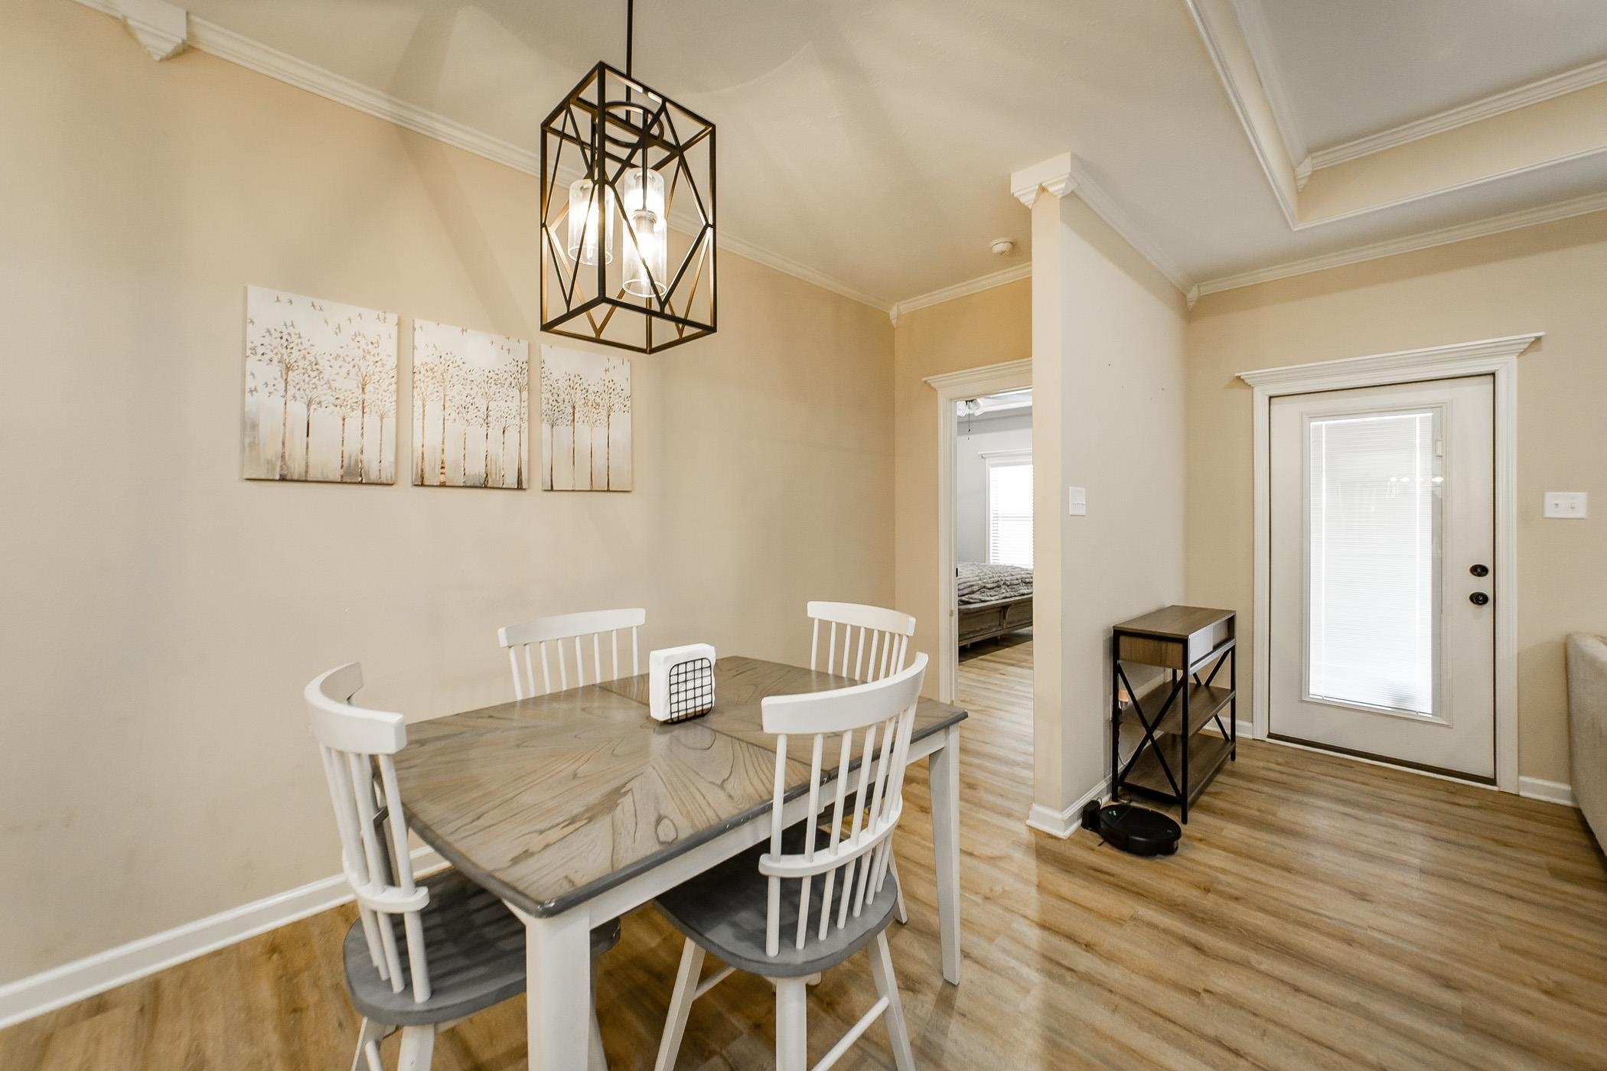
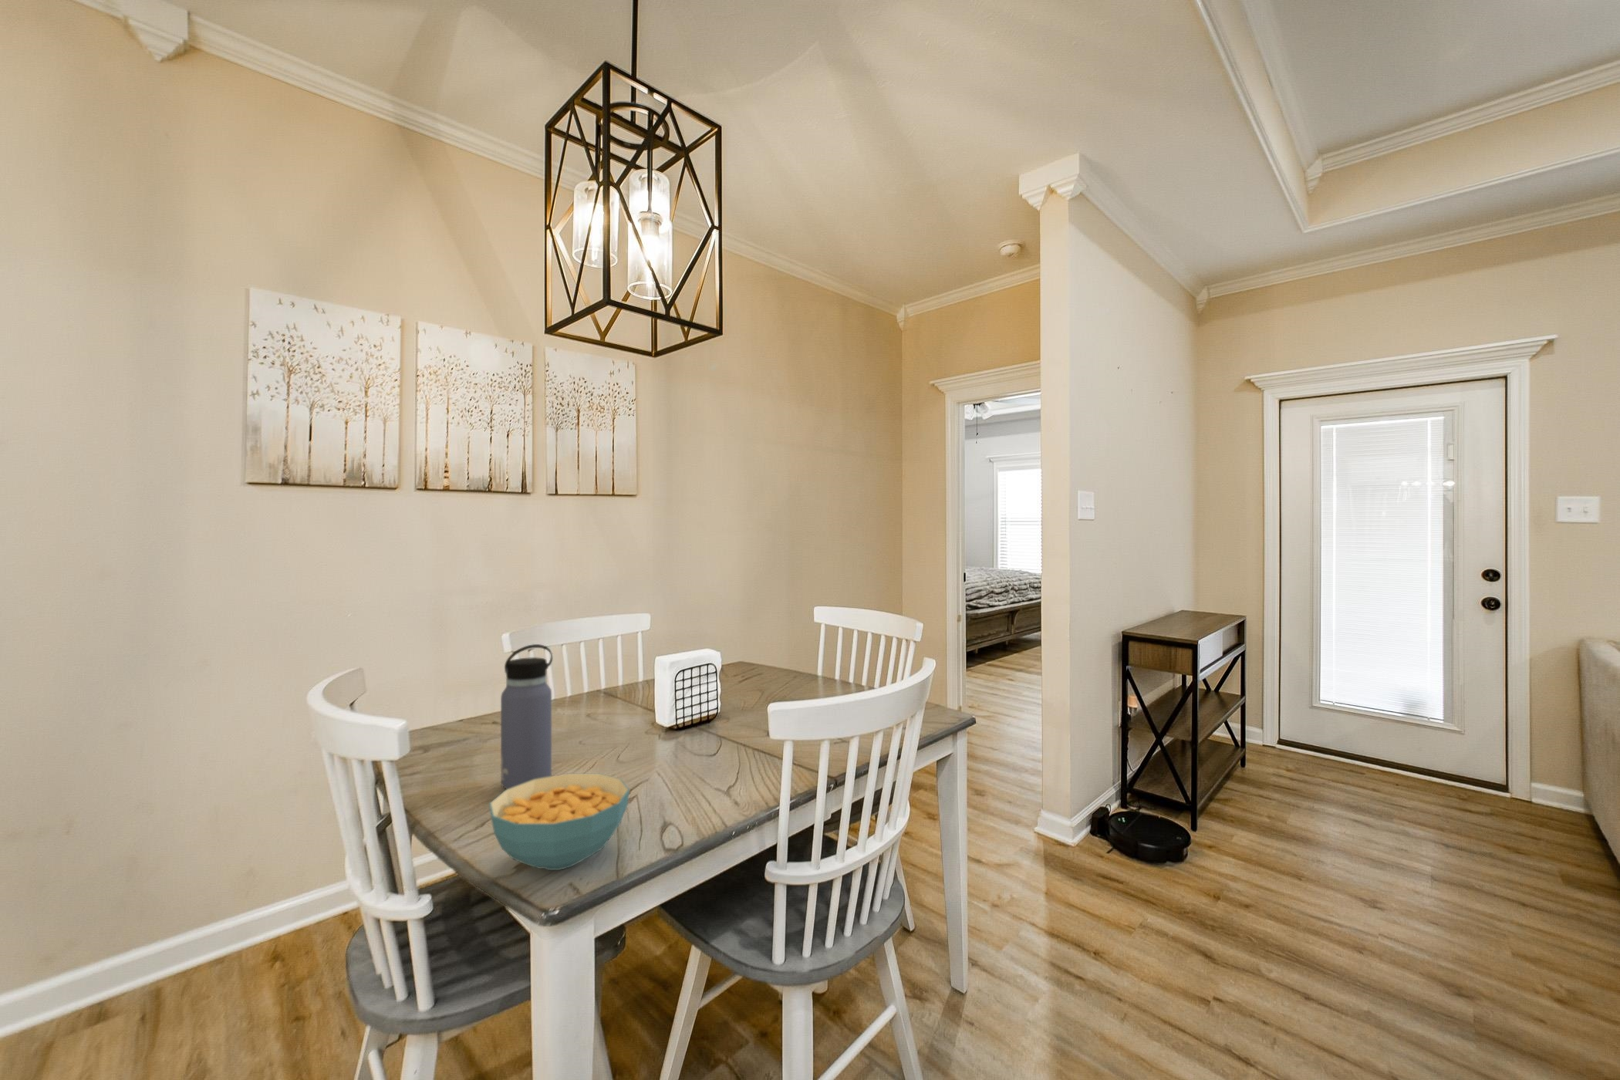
+ water bottle [500,644,553,790]
+ cereal bowl [488,773,630,871]
